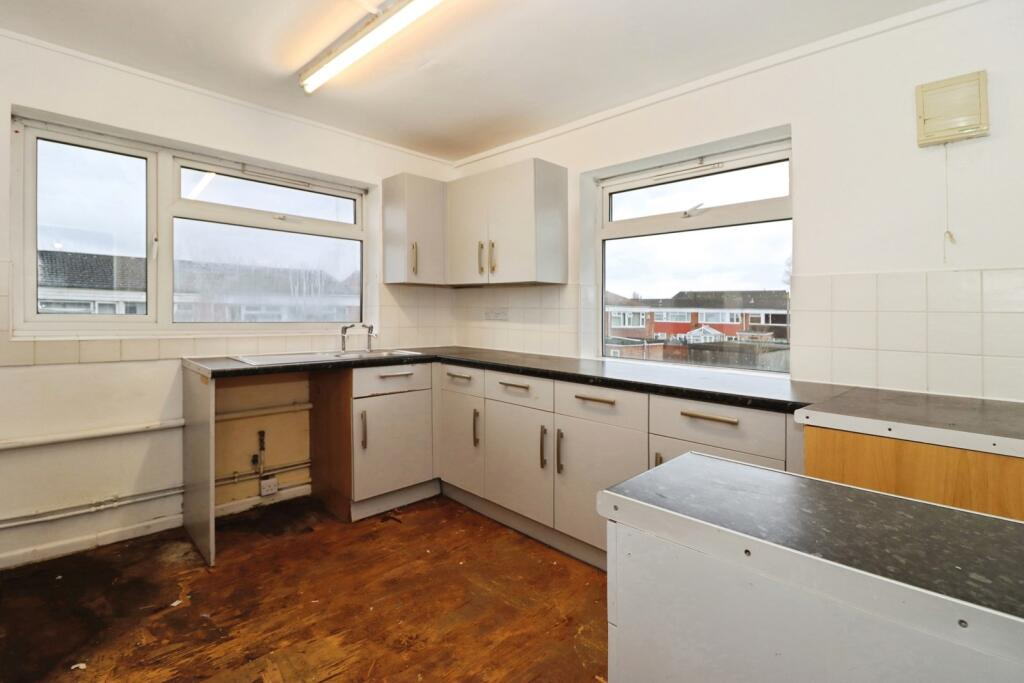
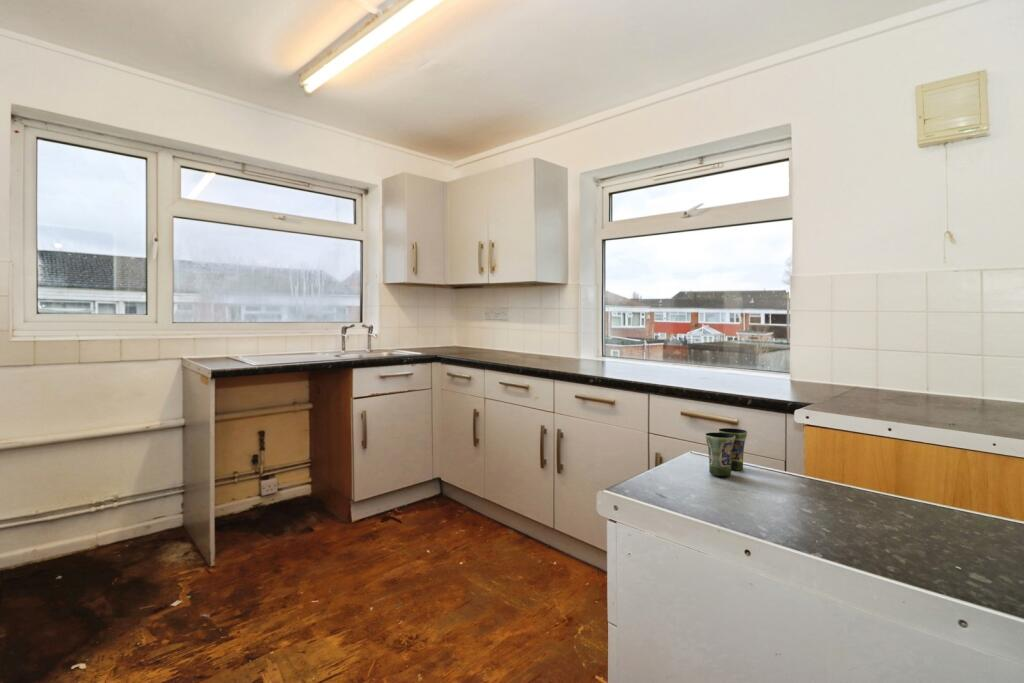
+ cup [704,427,748,477]
